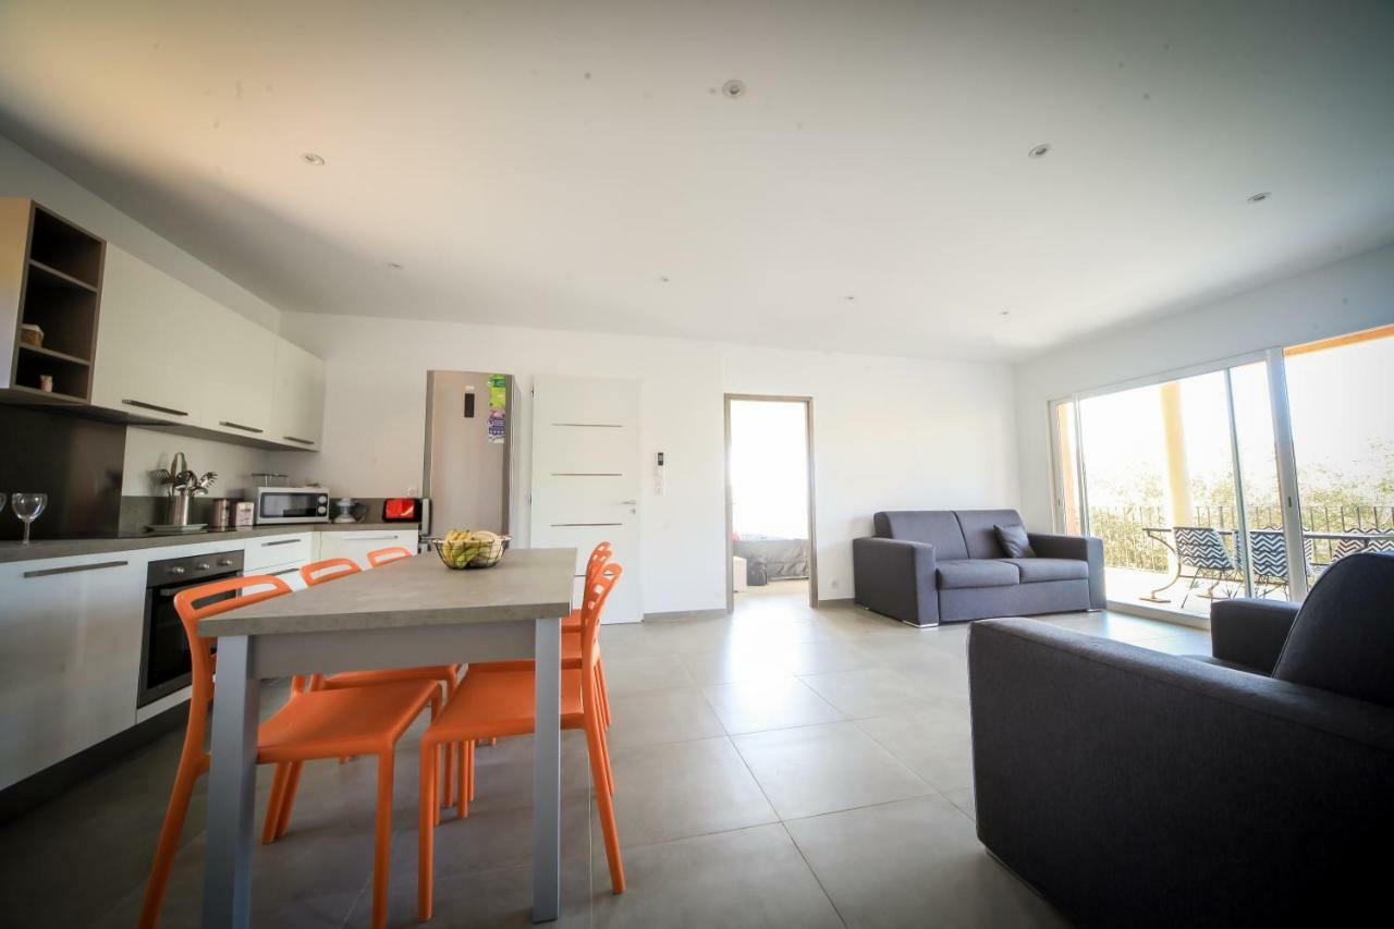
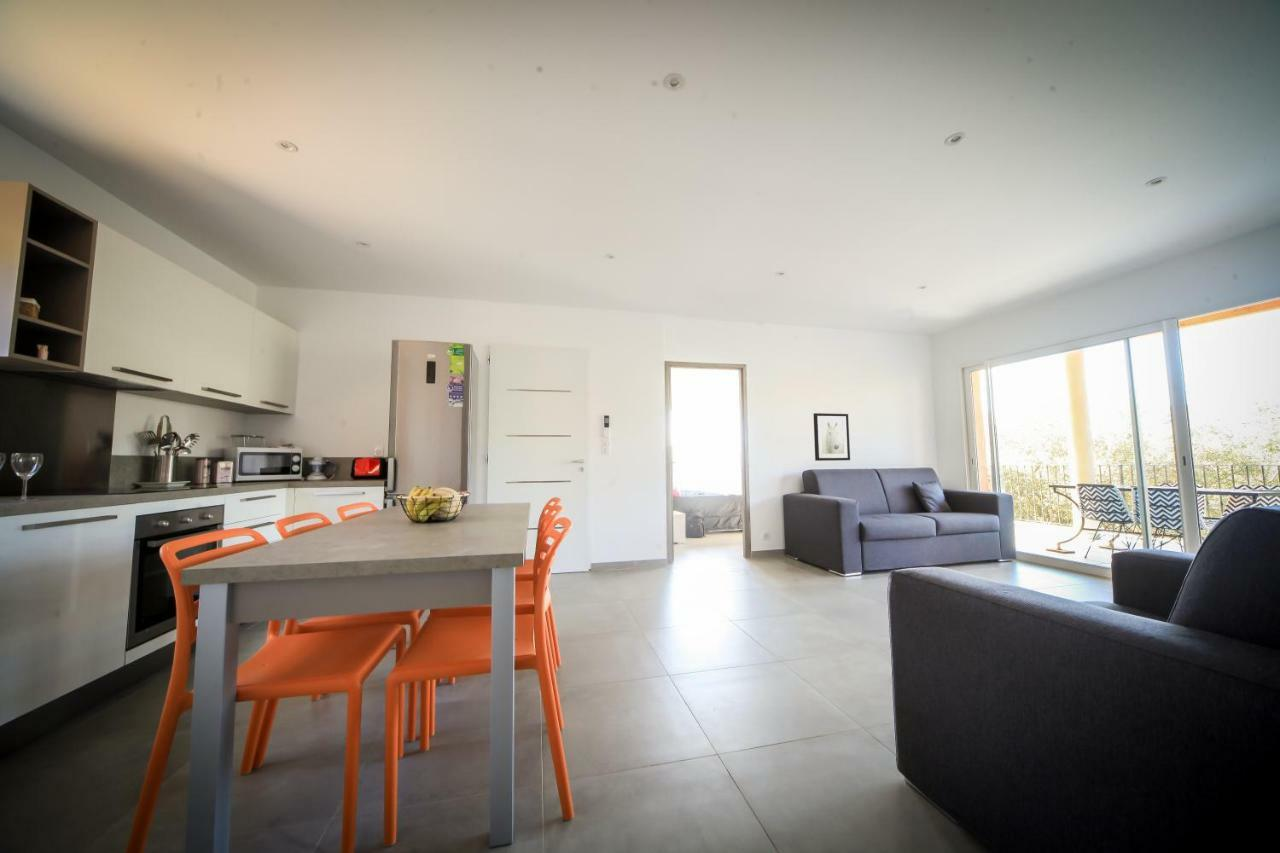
+ wall art [812,412,851,462]
